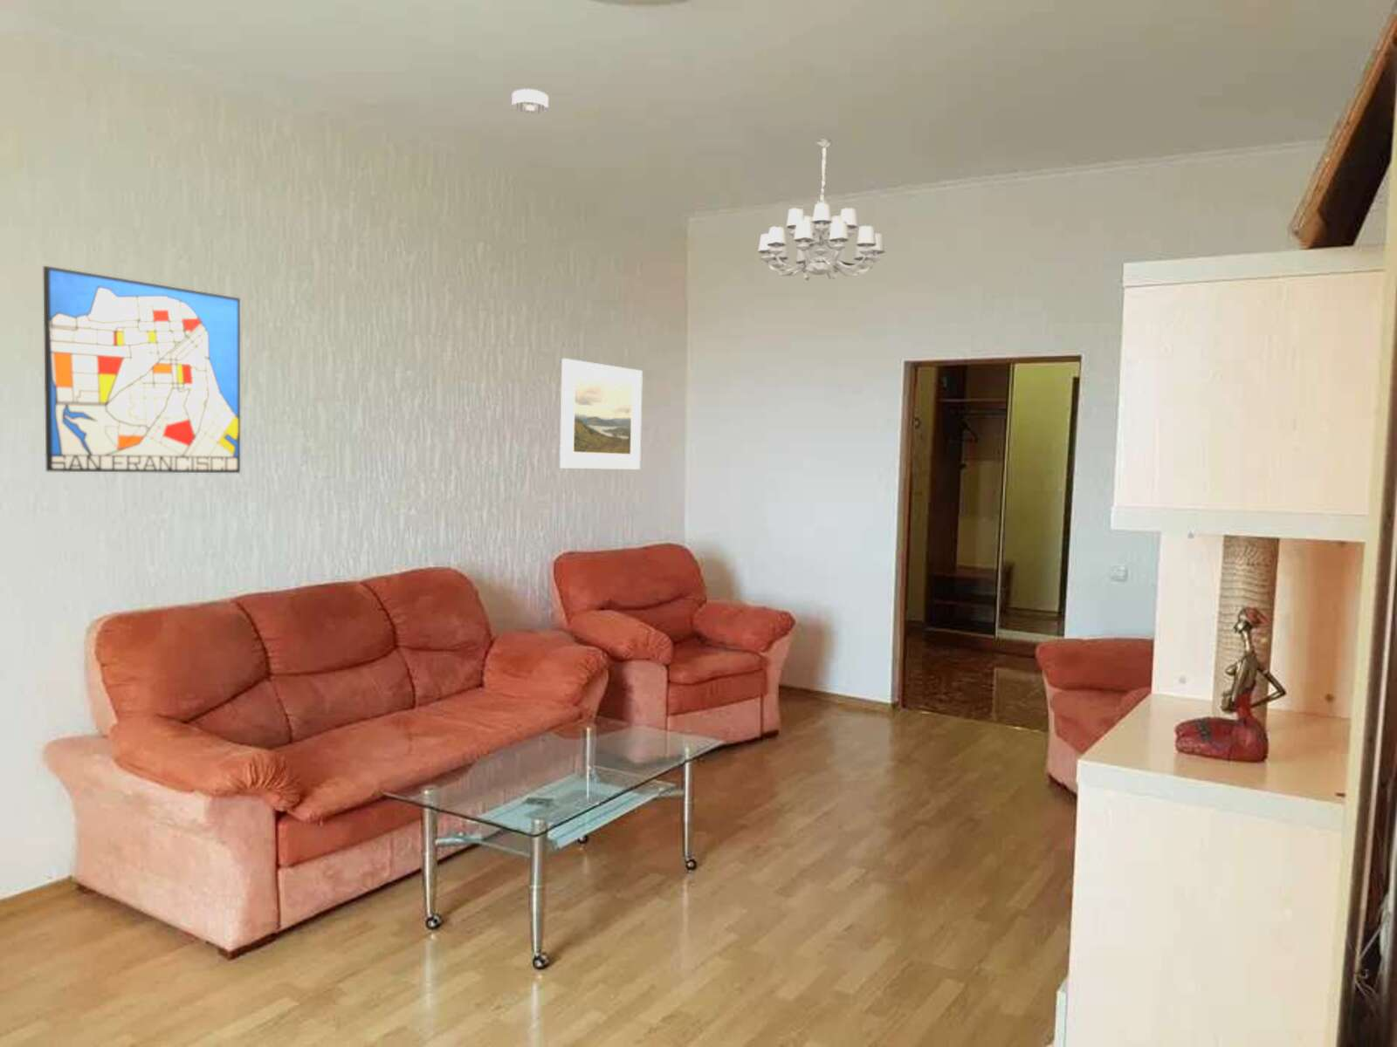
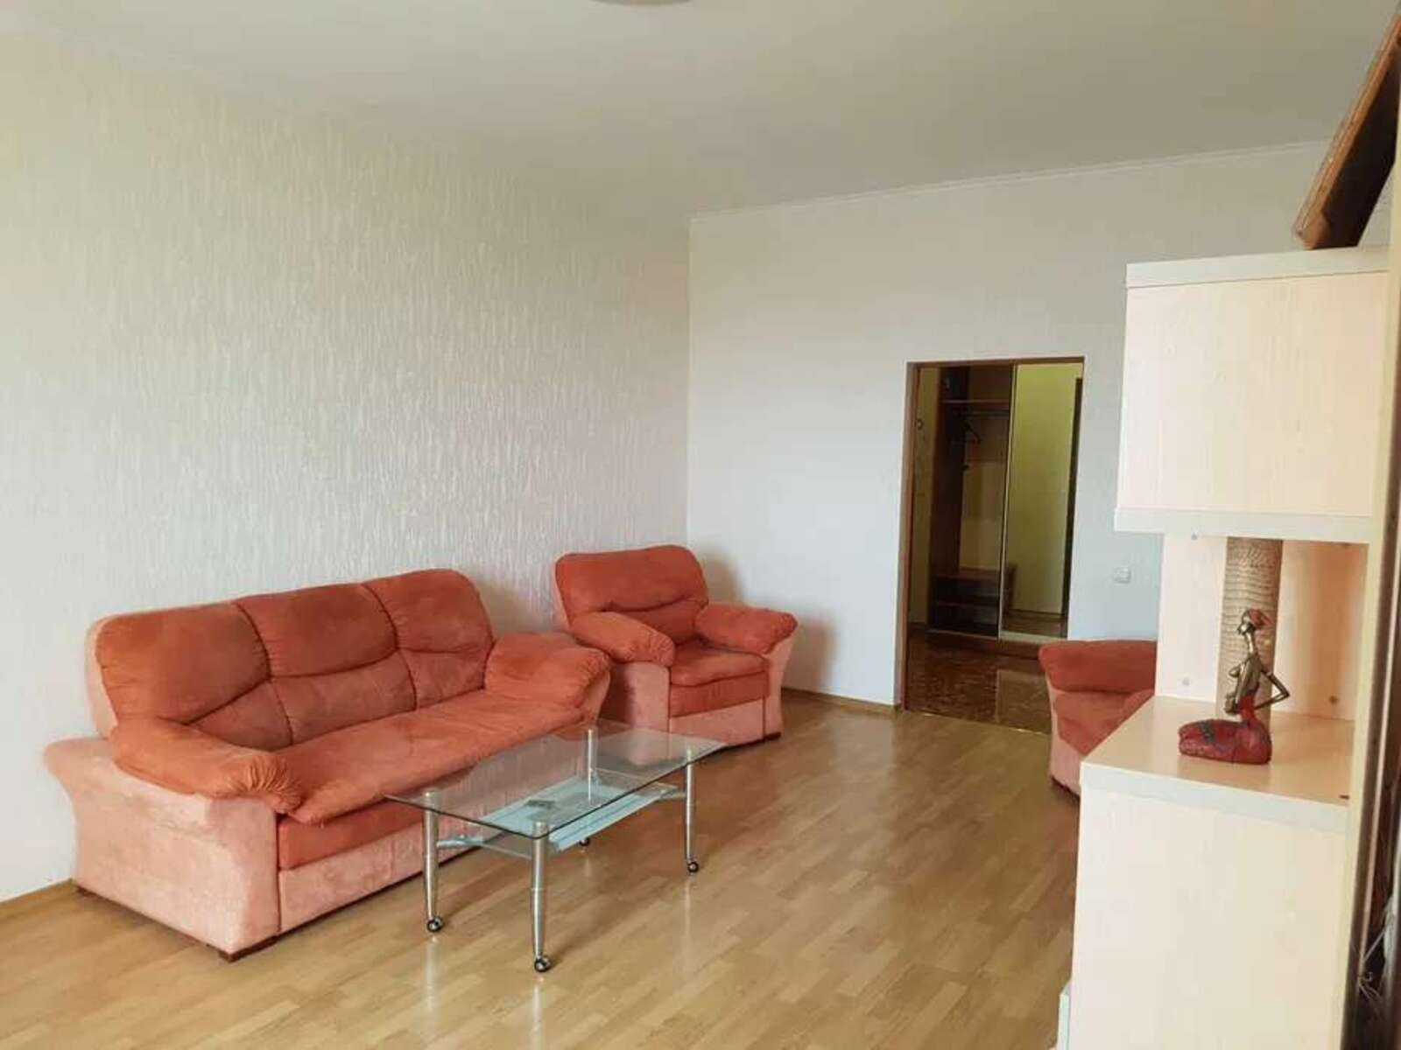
- smoke detector [512,88,549,115]
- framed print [559,357,644,471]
- wall art [43,265,241,474]
- chandelier [757,137,887,282]
